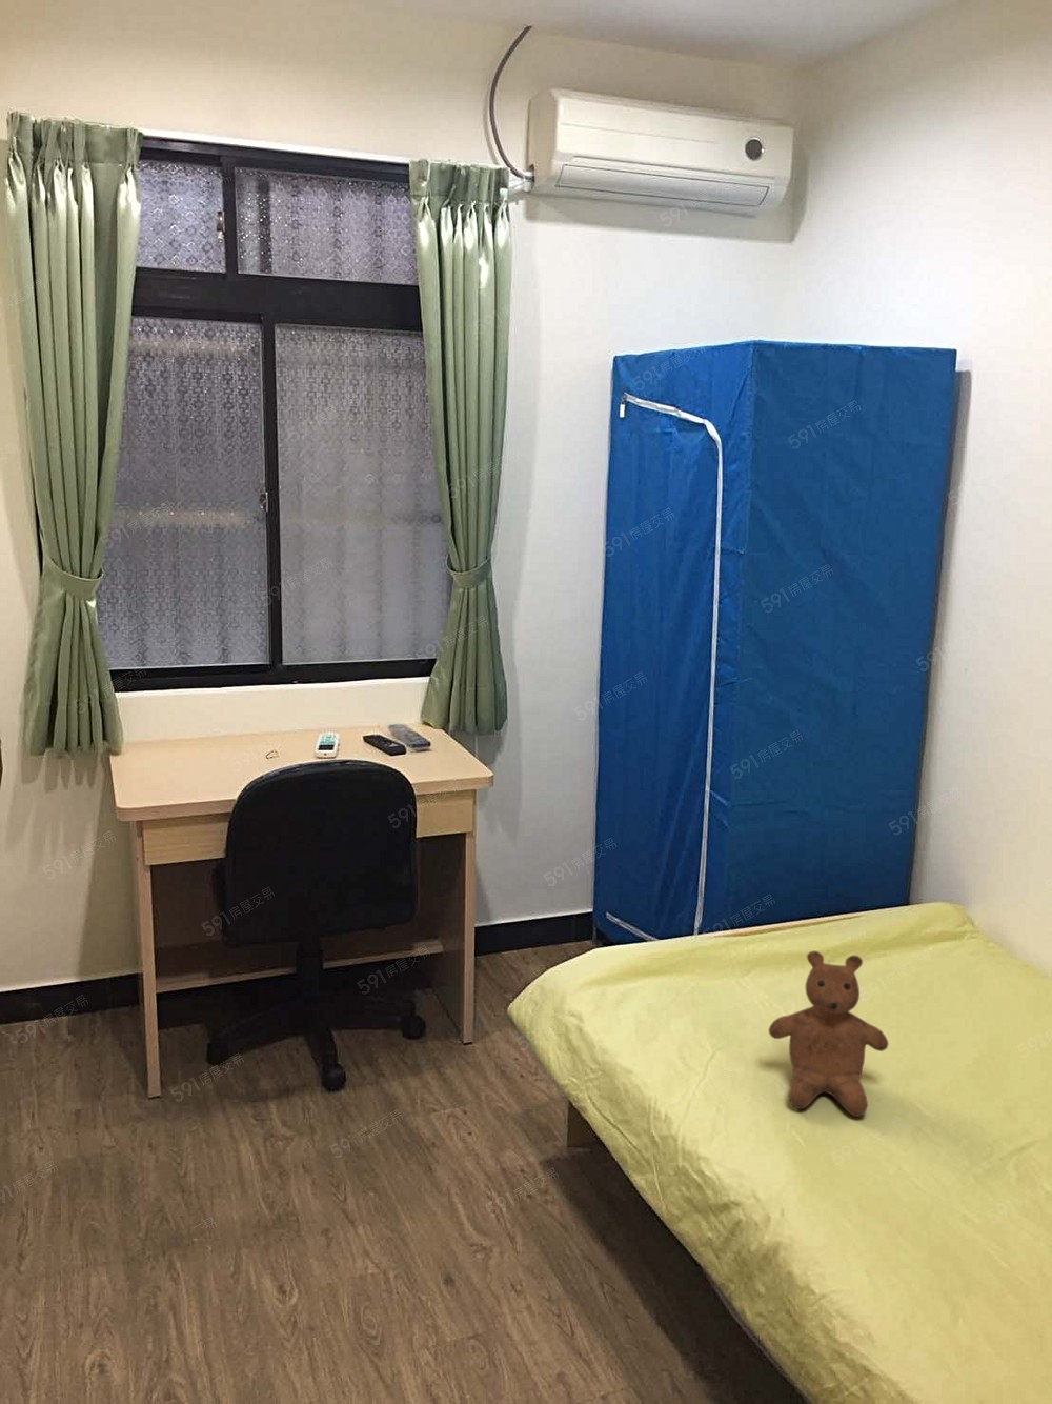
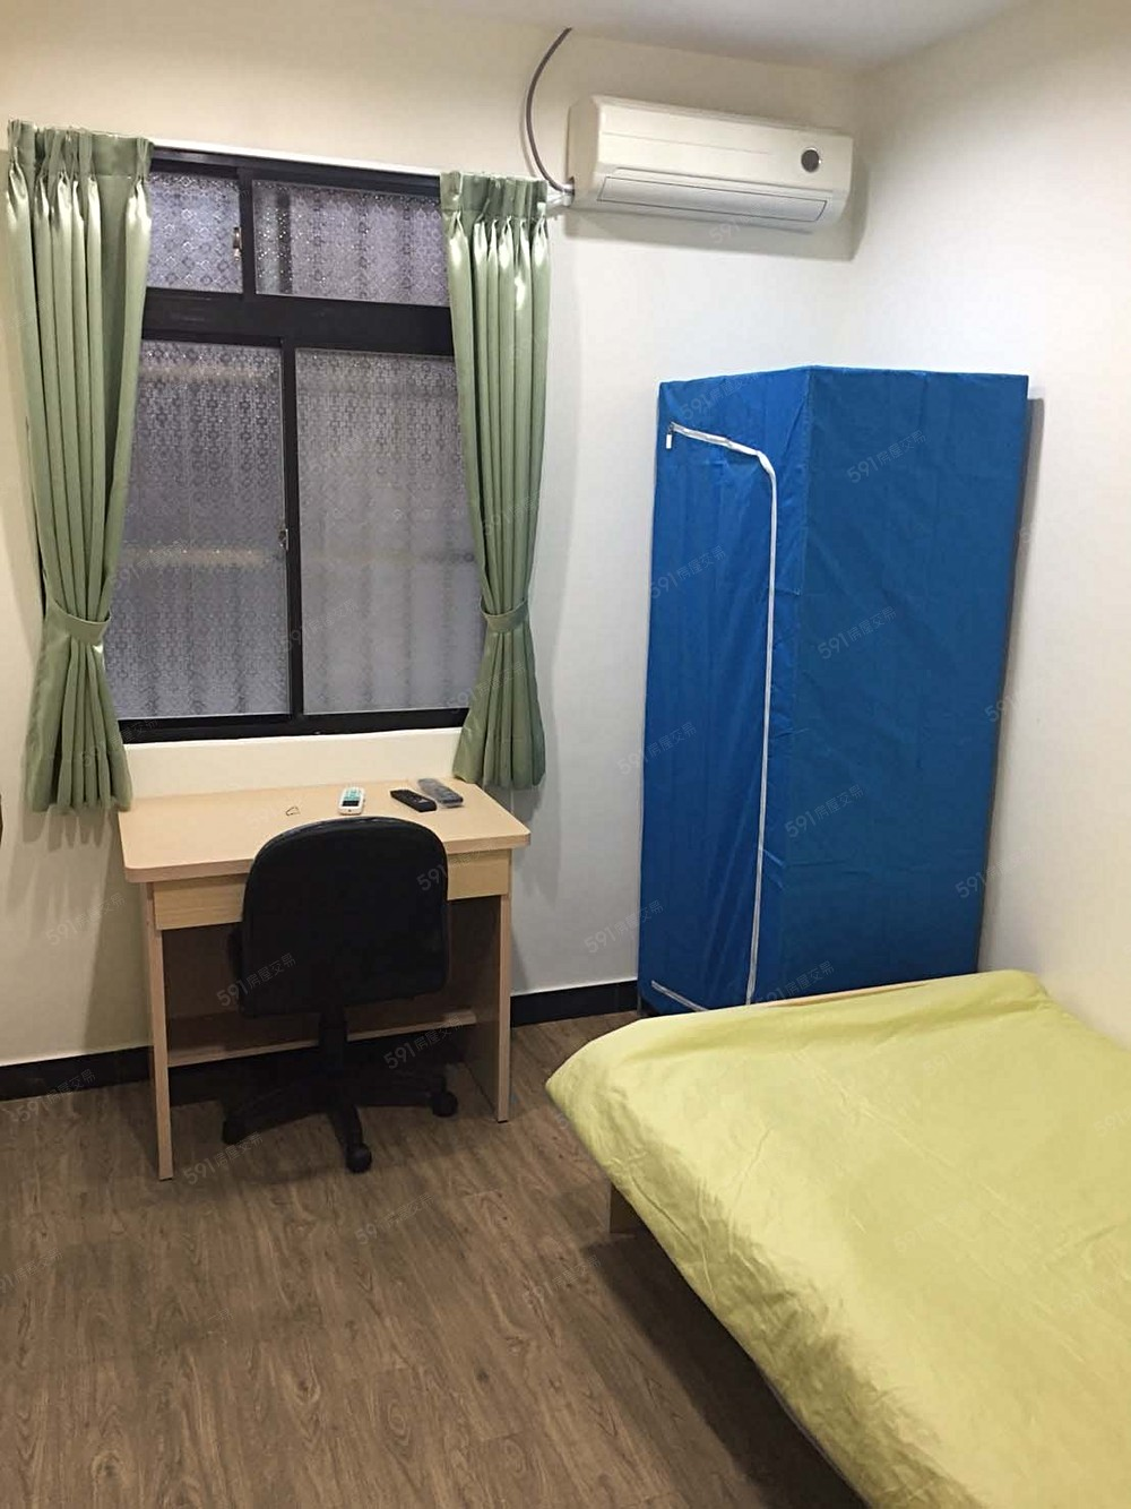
- teddy bear [768,951,888,1118]
